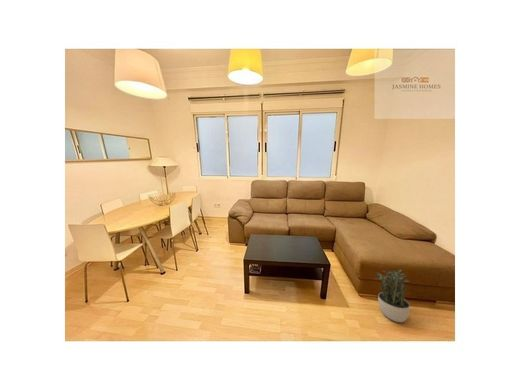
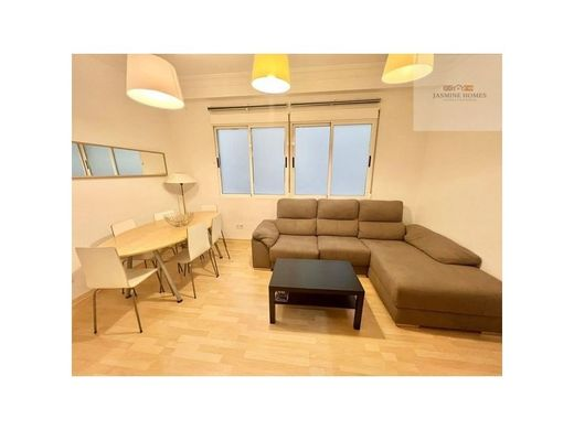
- potted plant [374,268,411,323]
